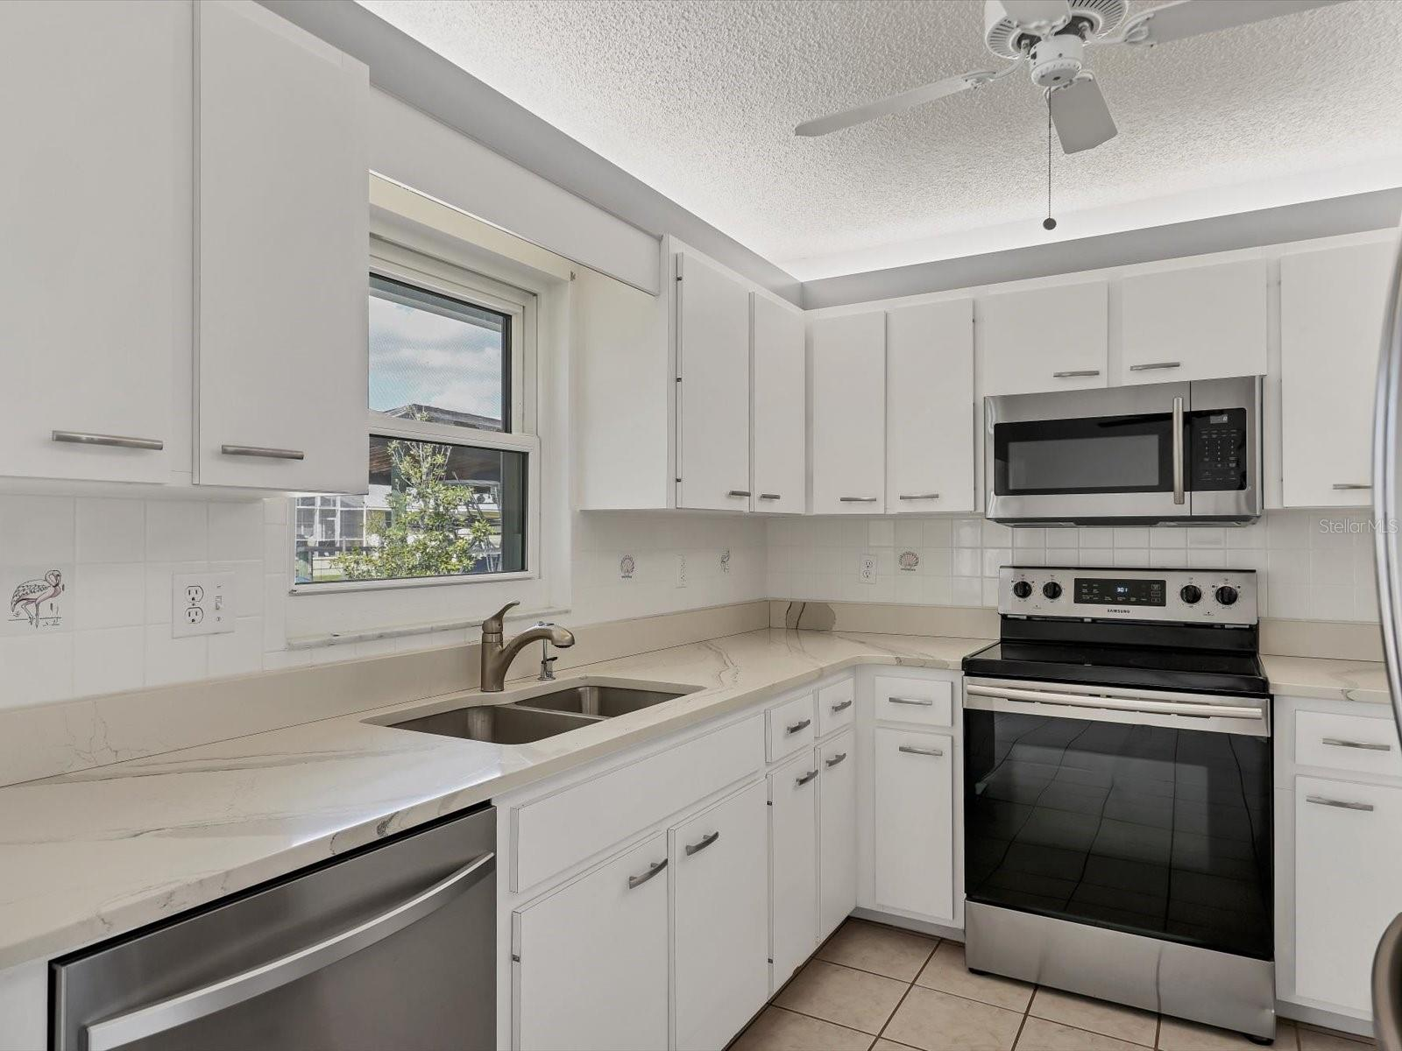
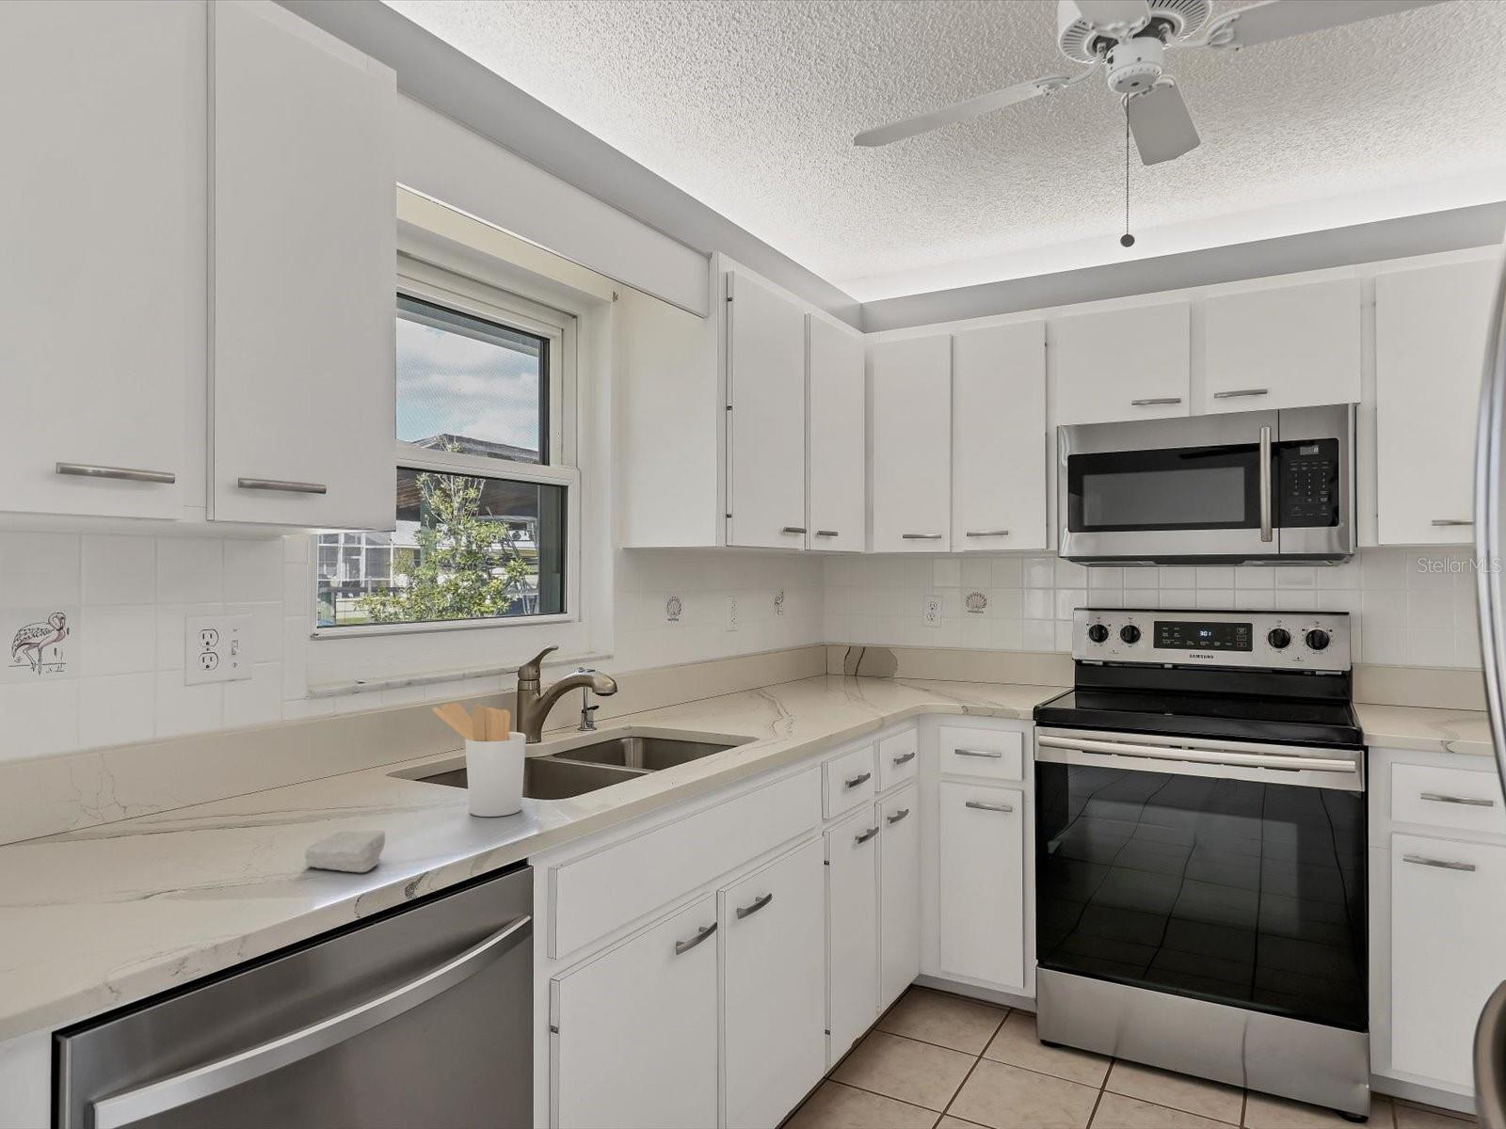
+ utensil holder [432,702,527,817]
+ soap bar [304,829,385,873]
